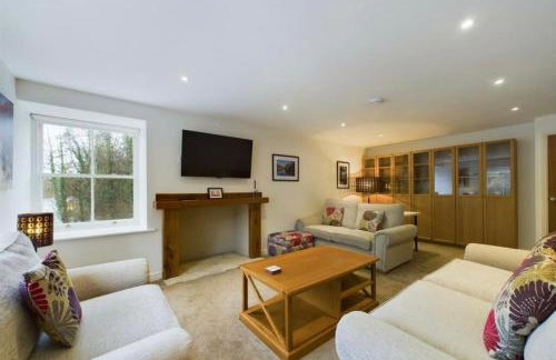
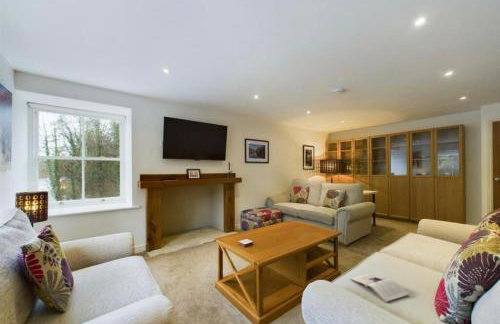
+ magazine [349,273,410,303]
